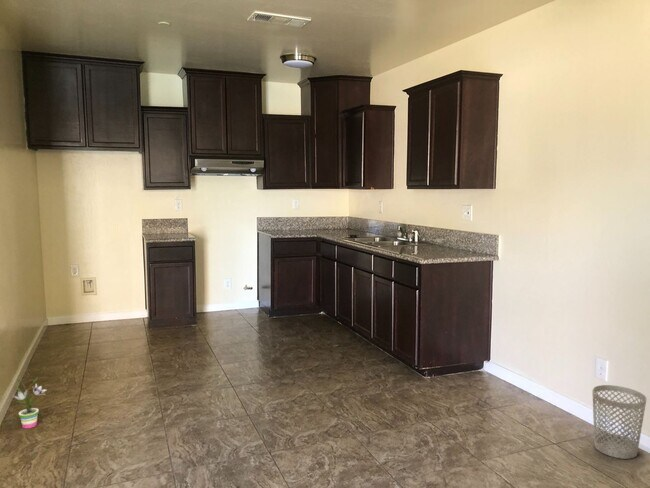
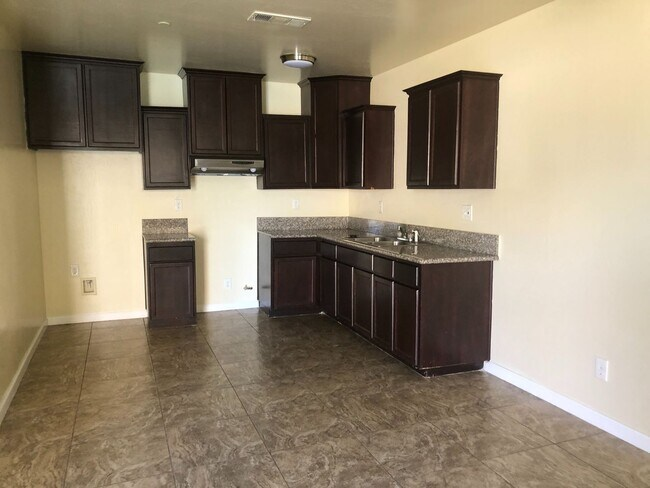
- potted plant [12,377,47,430]
- wastebasket [591,384,647,460]
